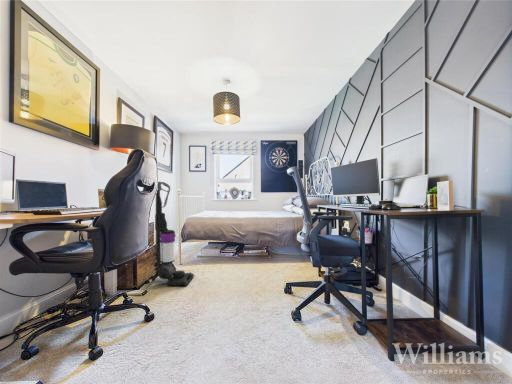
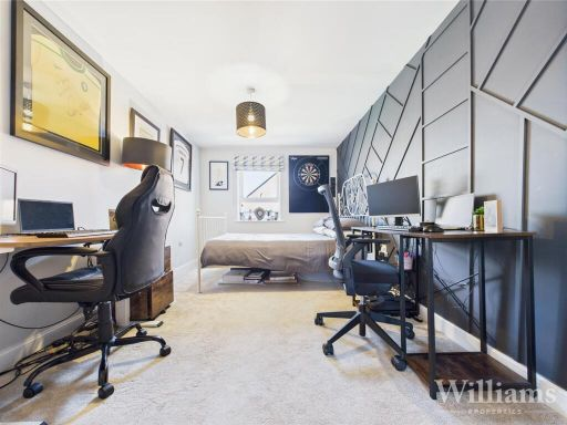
- vacuum cleaner [150,181,195,287]
